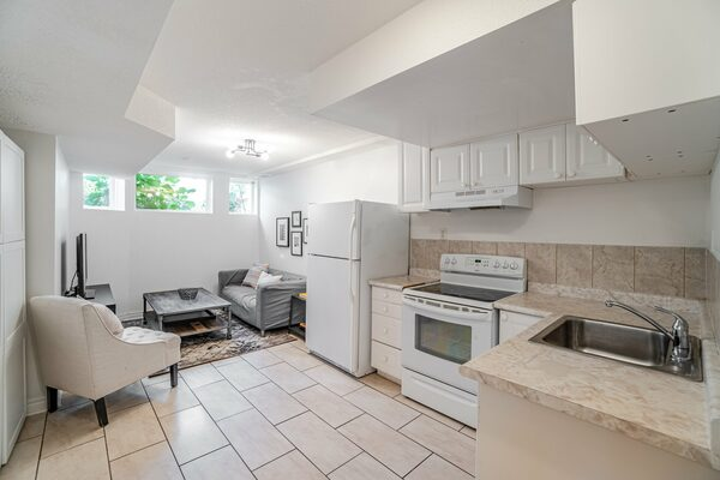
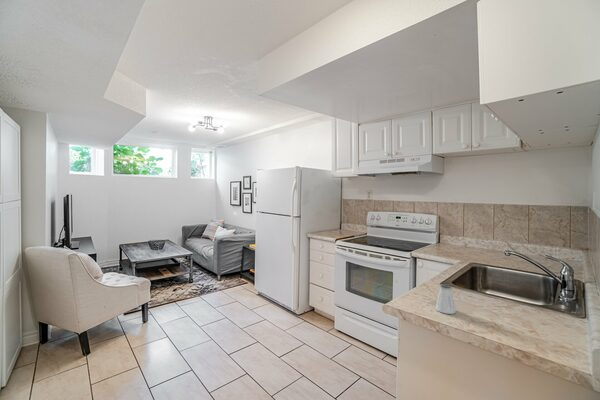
+ saltshaker [434,283,457,315]
